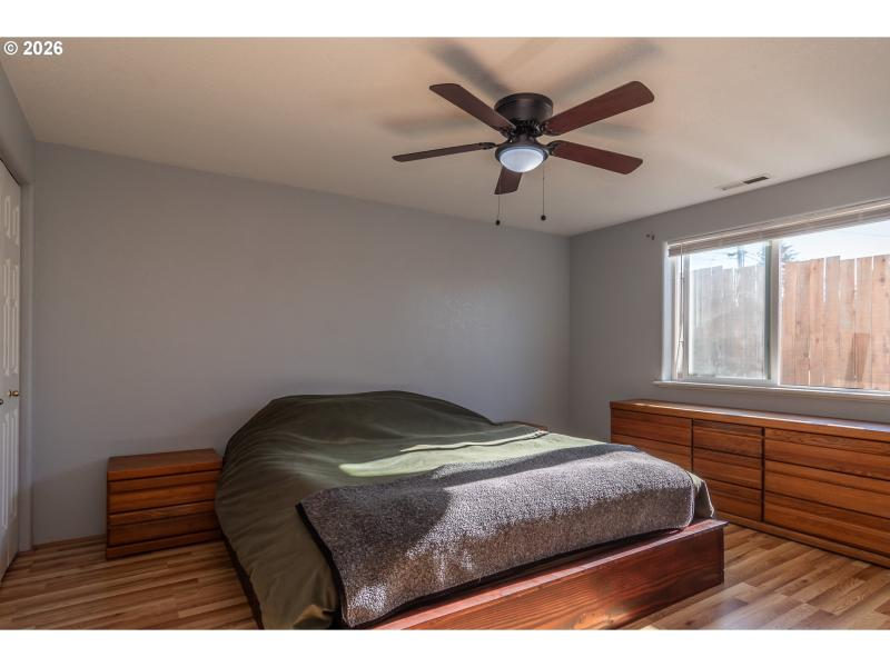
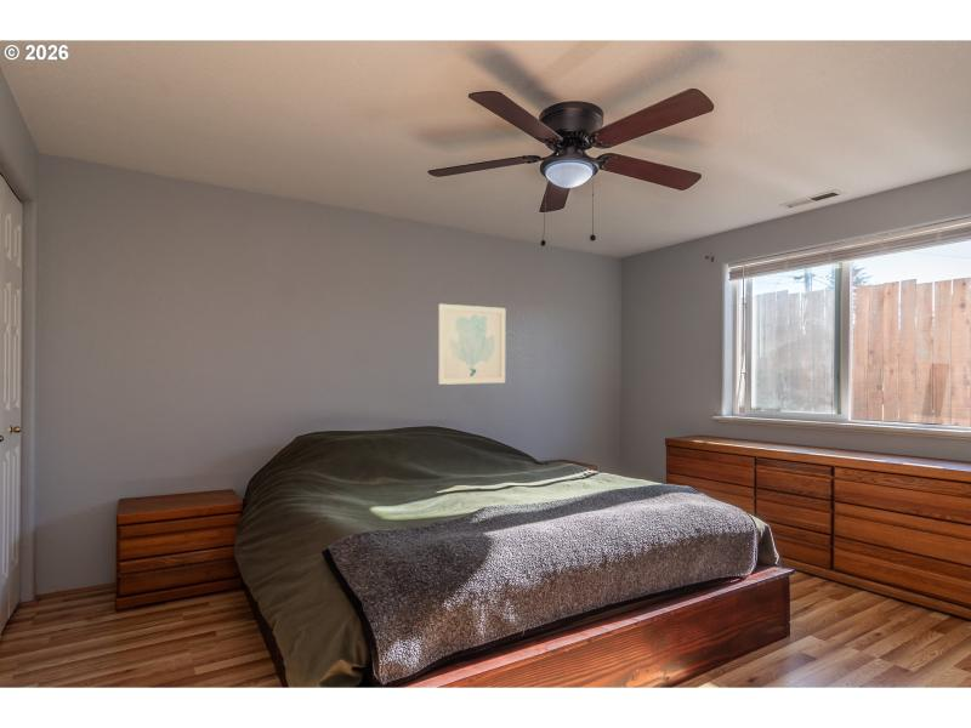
+ wall art [437,303,506,386]
